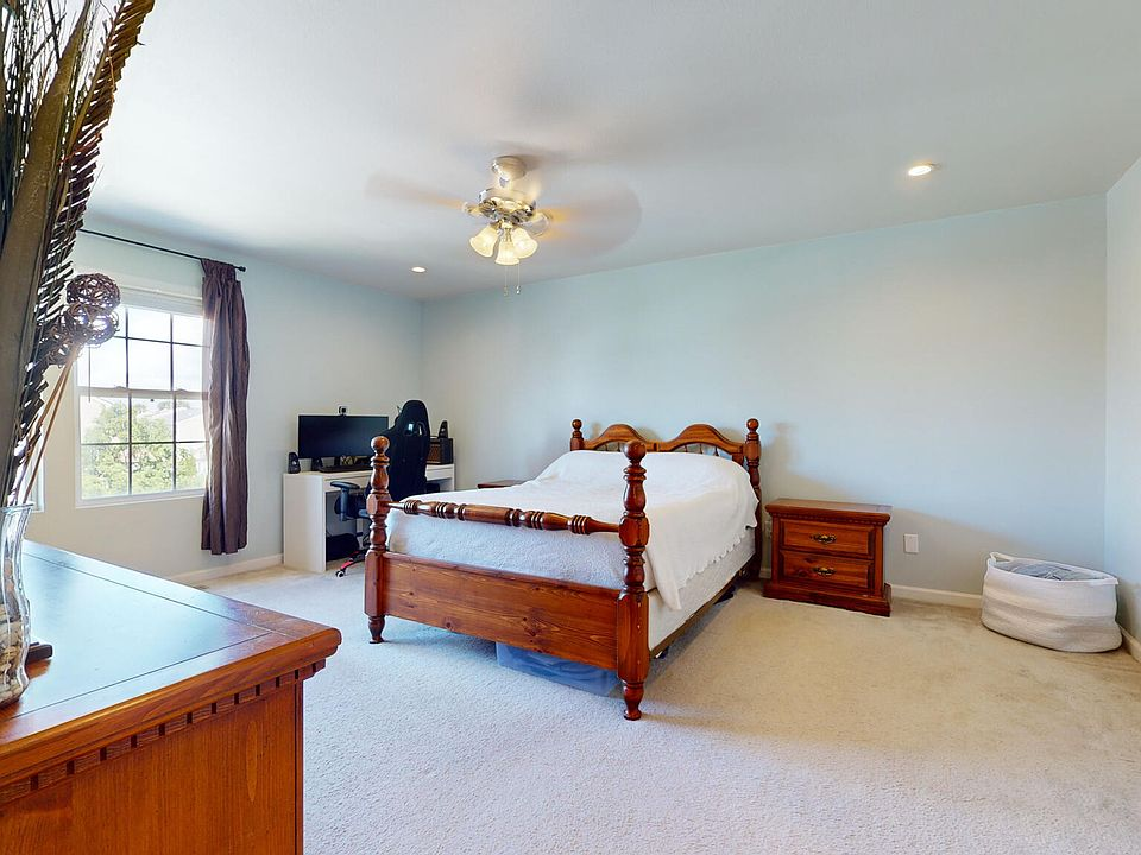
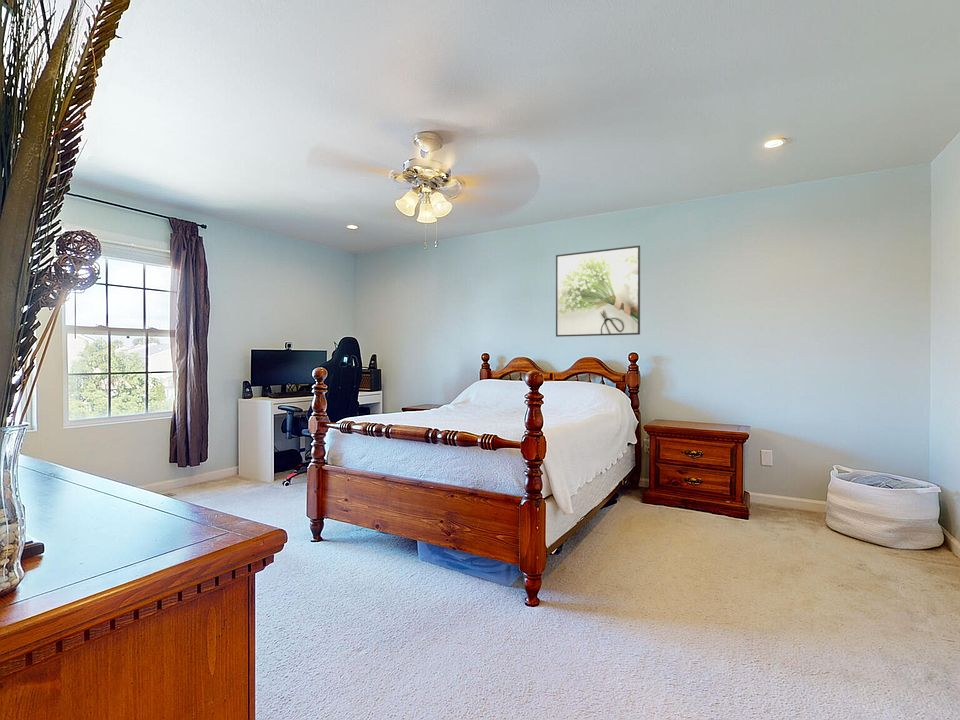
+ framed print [555,245,641,338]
